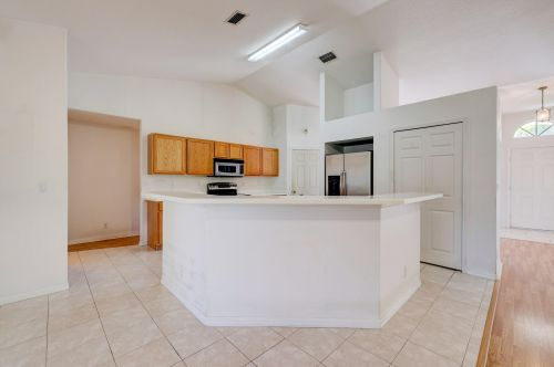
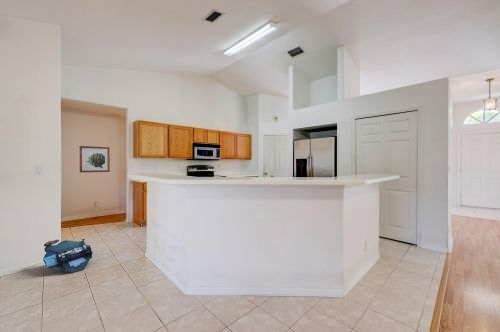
+ backpack [42,238,94,273]
+ wall art [79,145,111,174]
